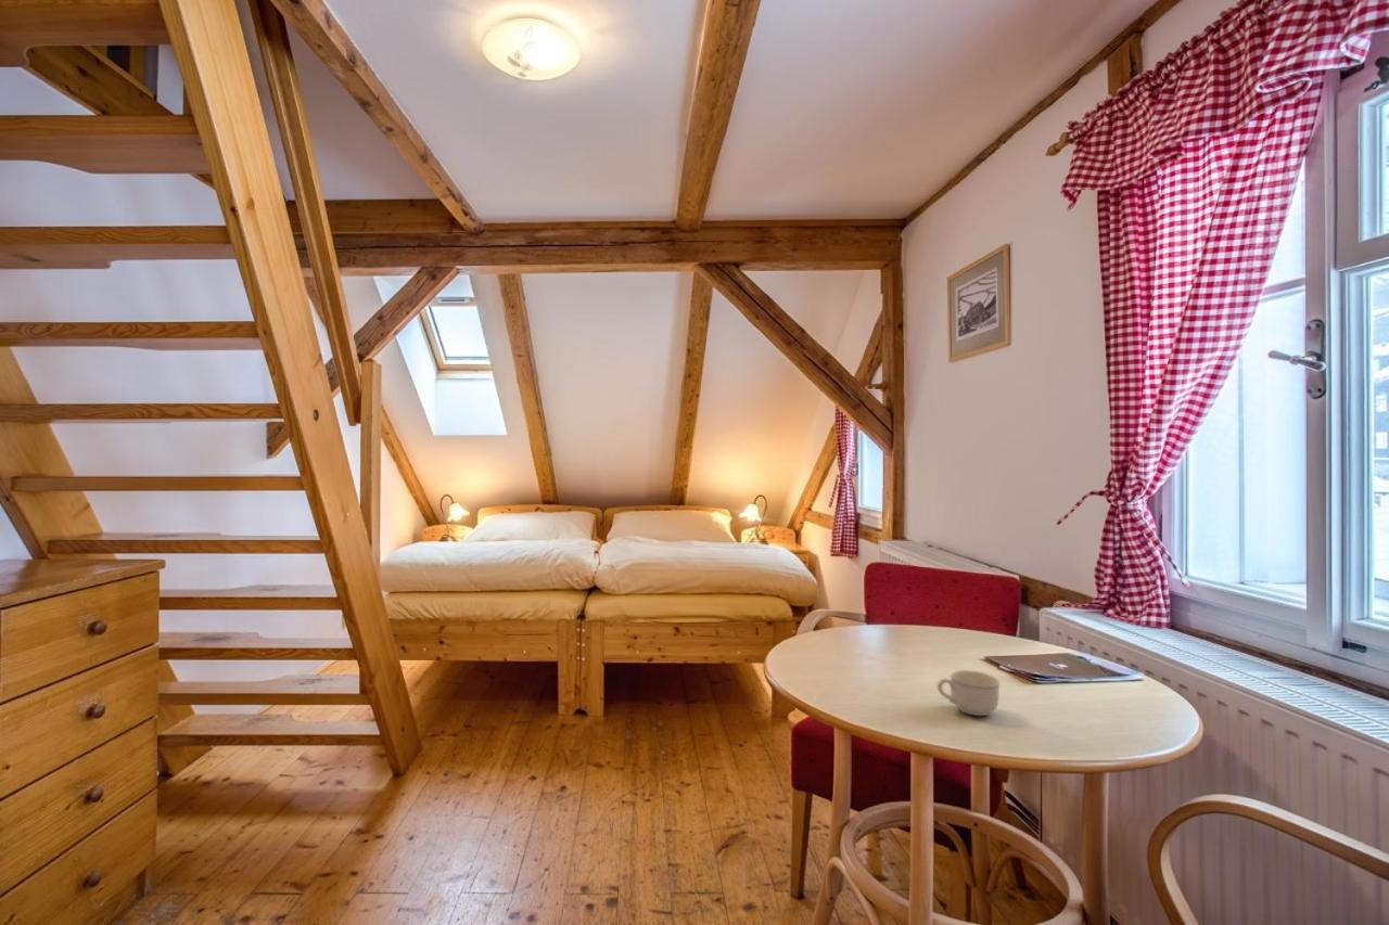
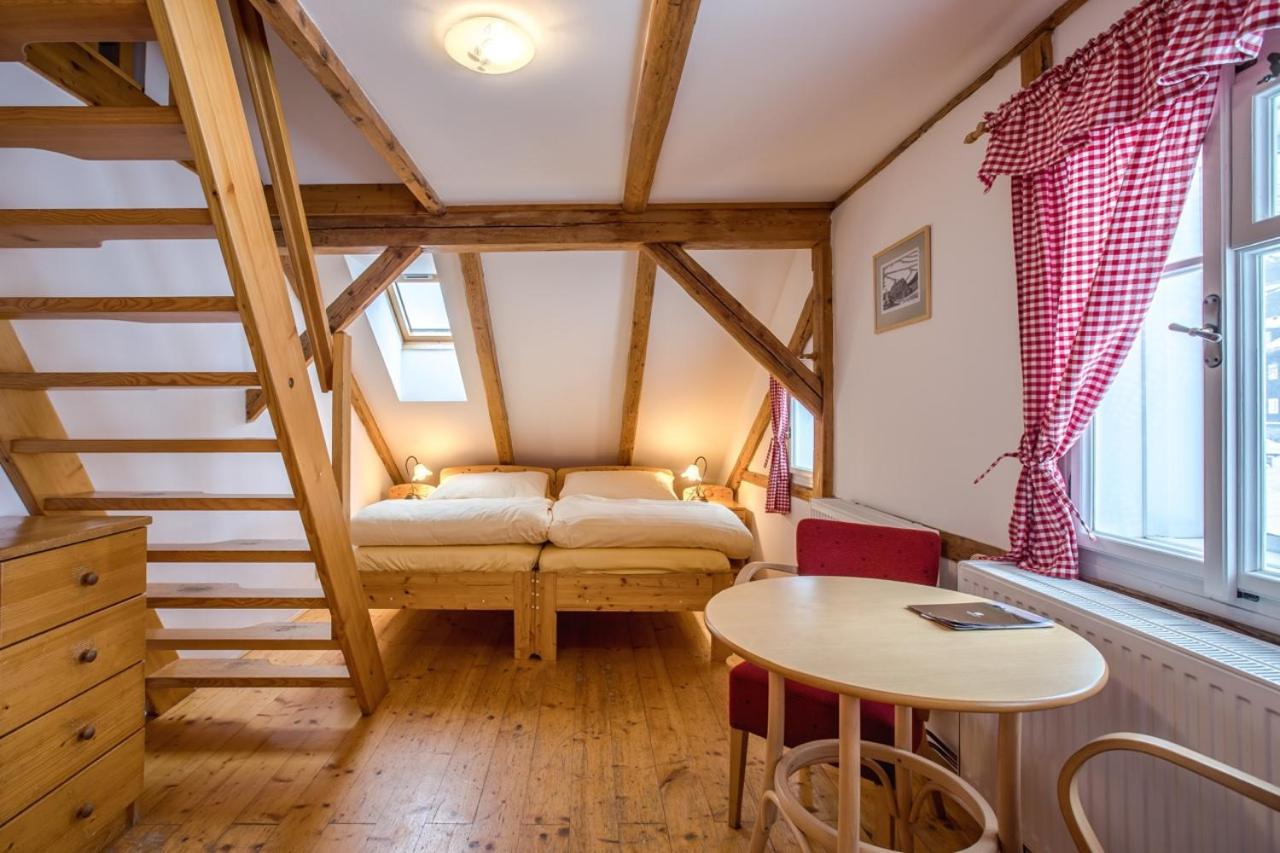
- cup [936,669,1001,717]
